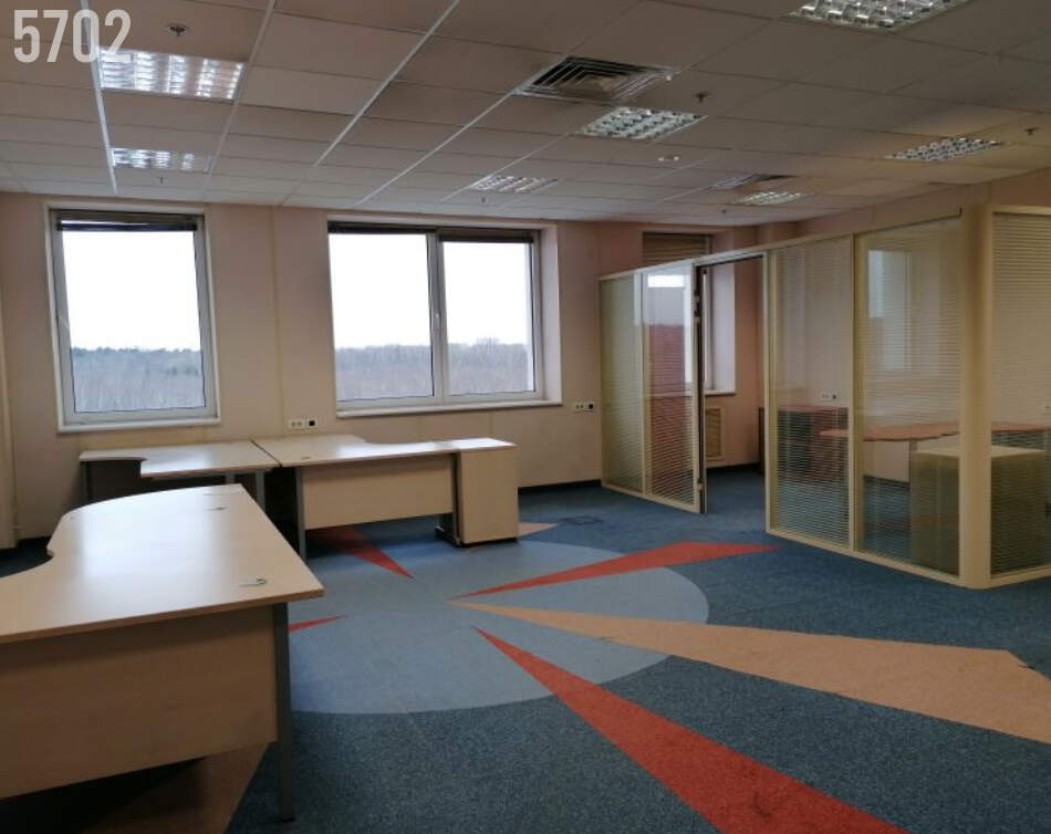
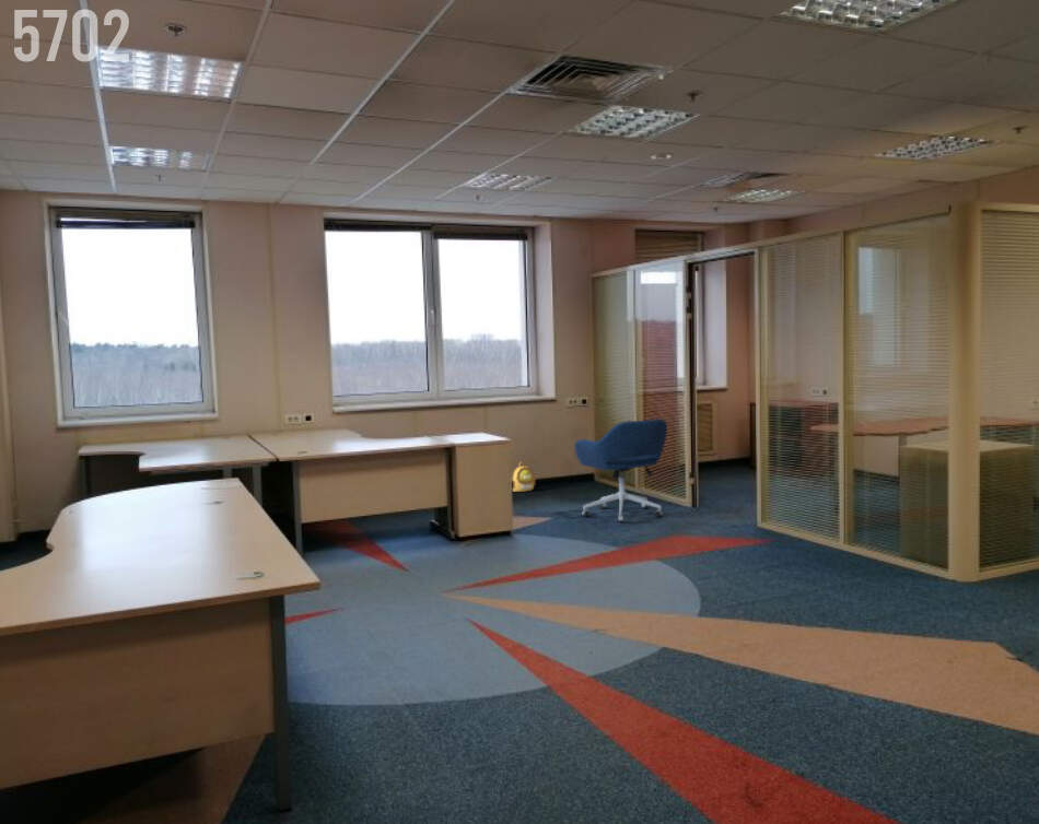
+ office chair [573,417,668,523]
+ backpack [512,461,537,493]
